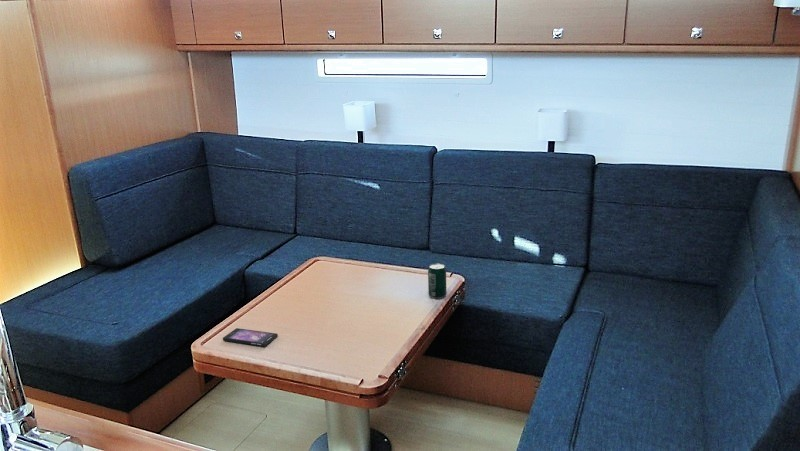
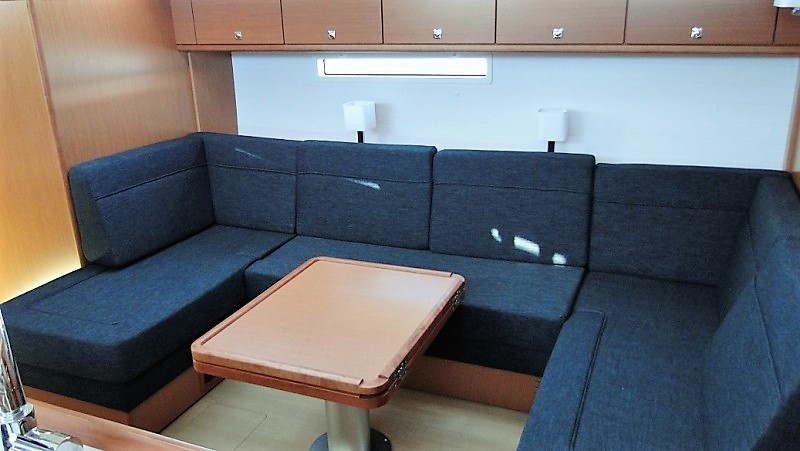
- beverage can [427,263,447,299]
- smartphone [222,327,279,347]
